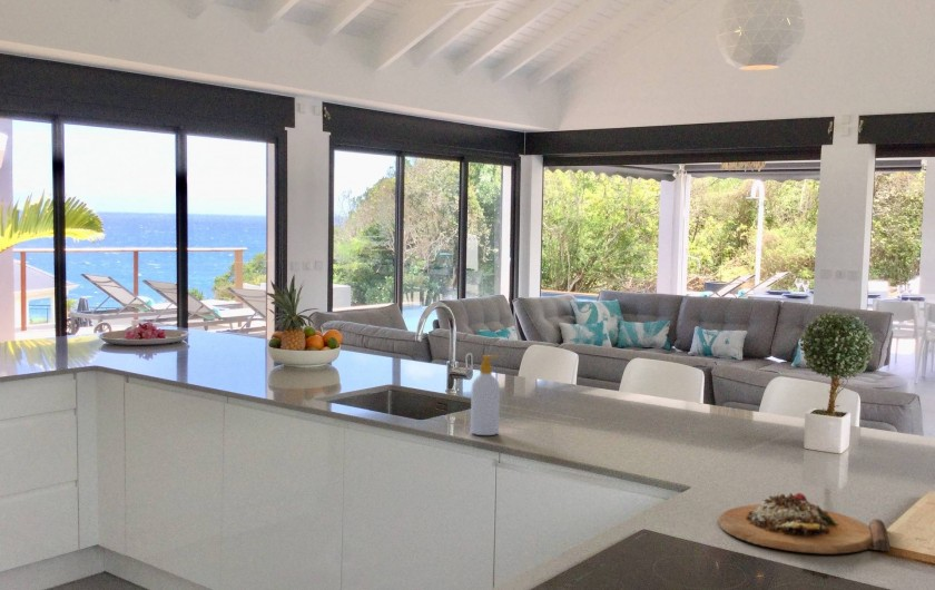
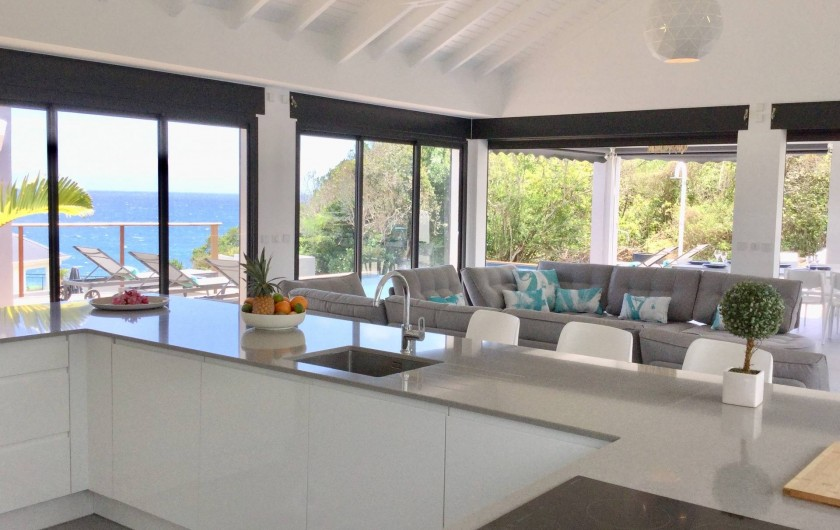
- cutting board [717,492,892,554]
- soap bottle [470,354,502,436]
